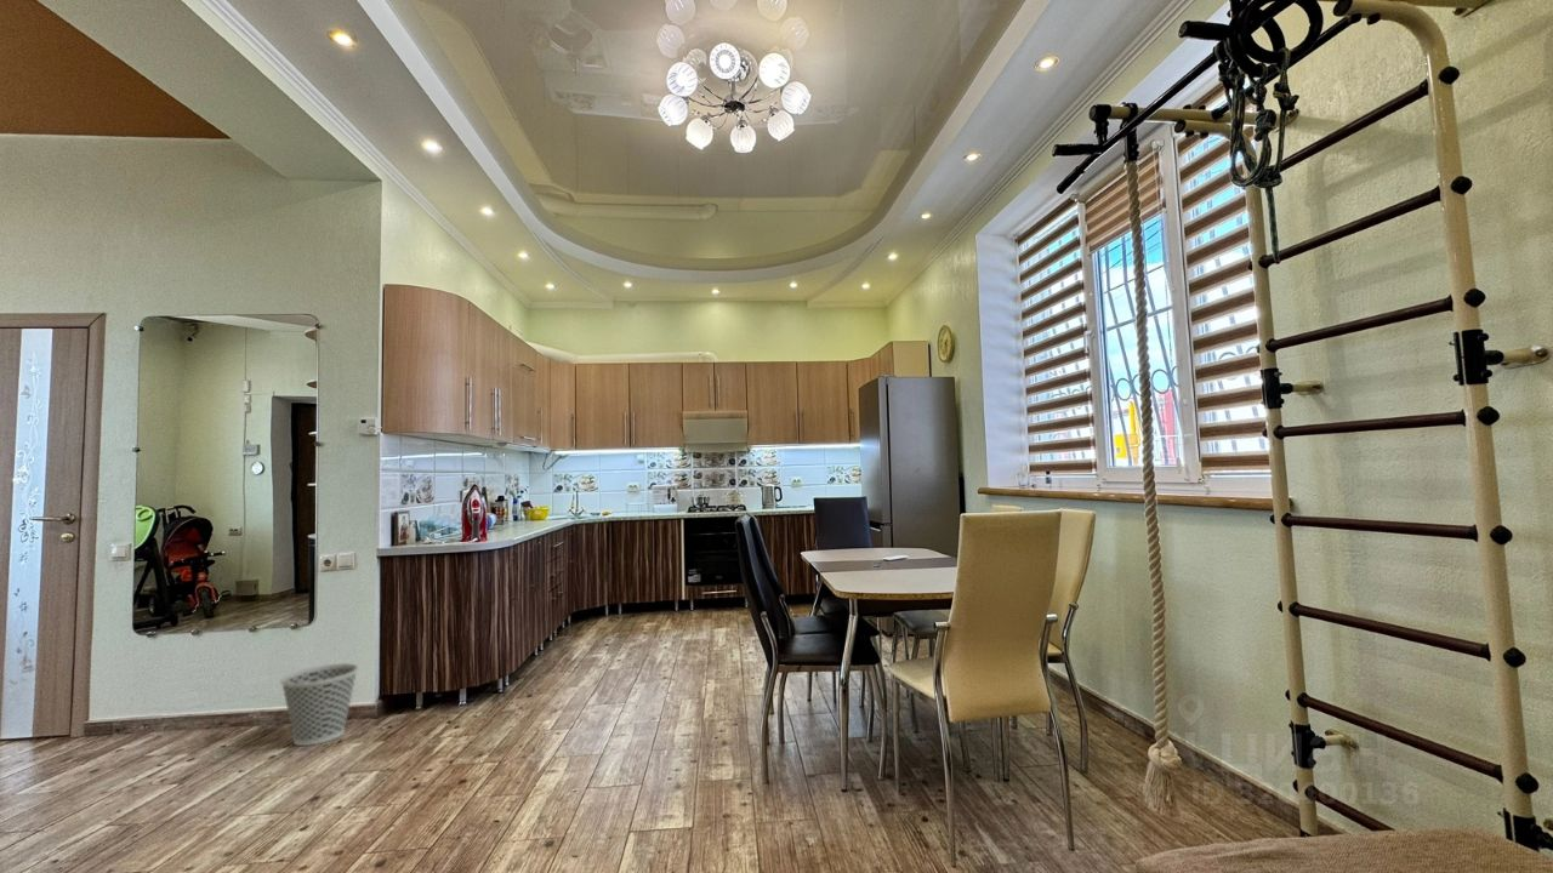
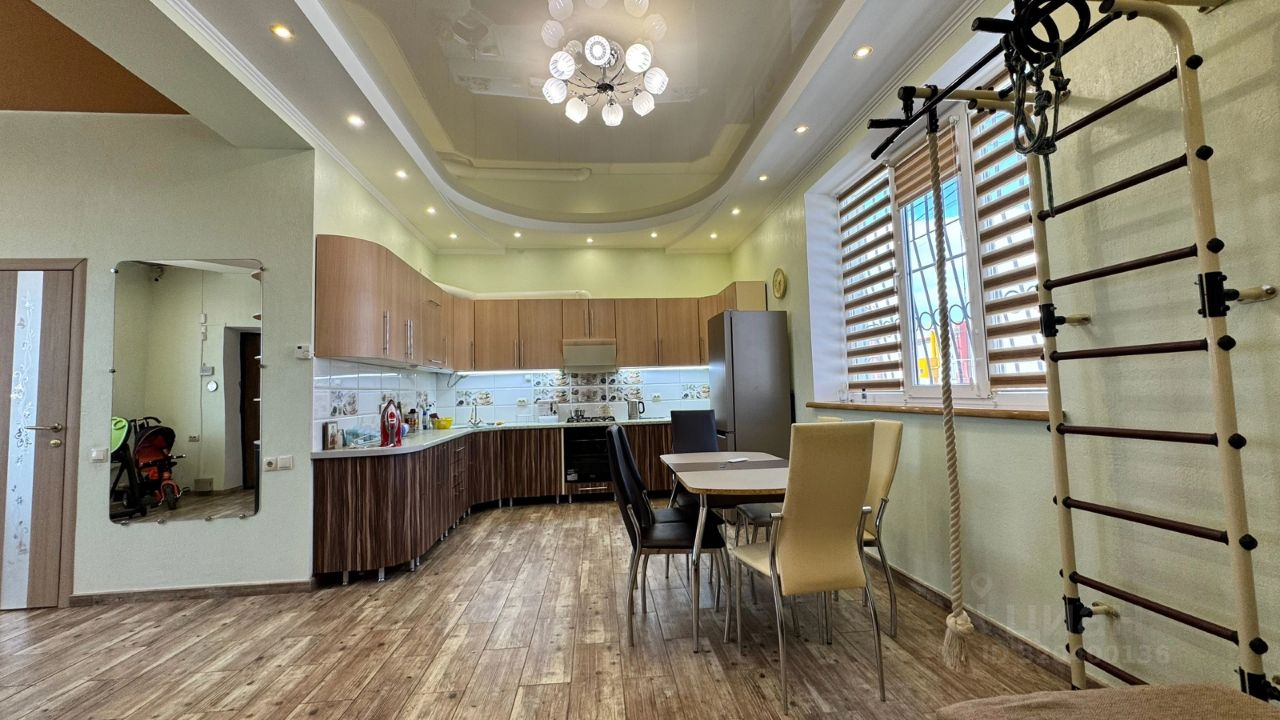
- wastebasket [279,662,359,747]
